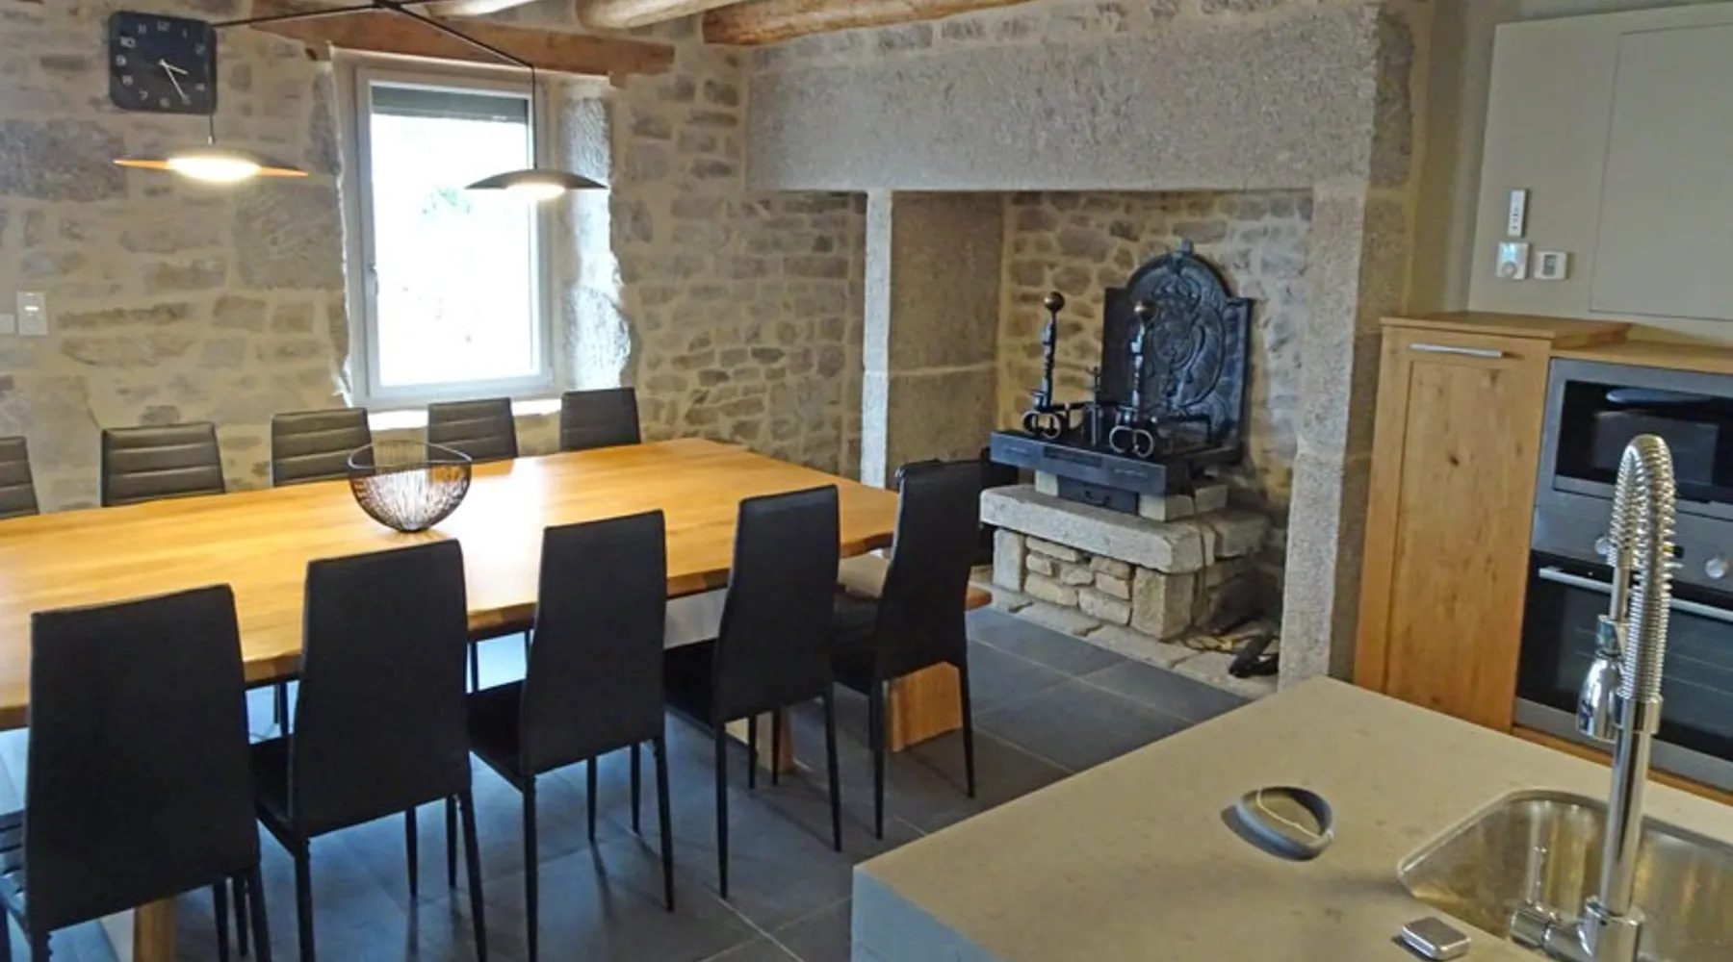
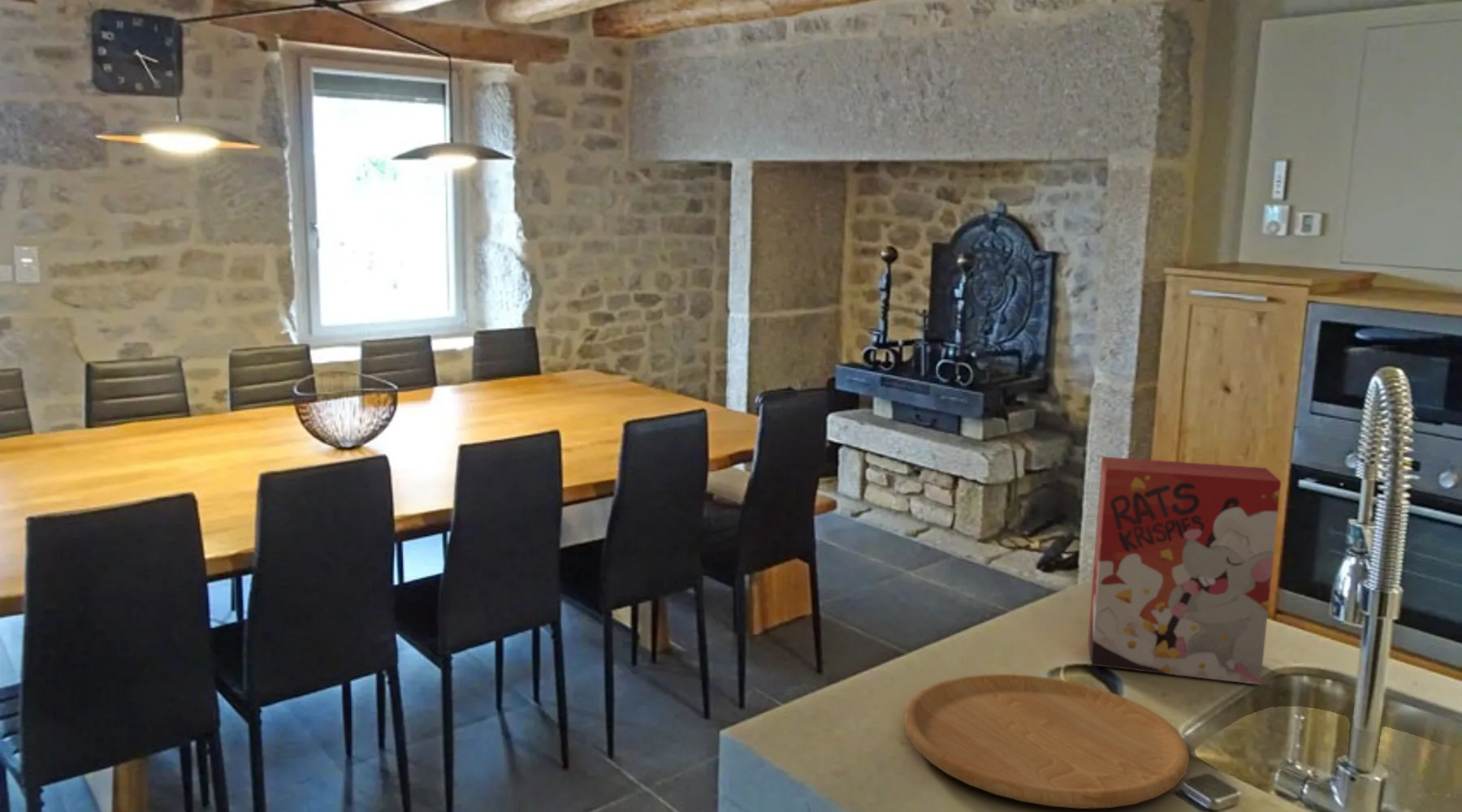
+ cereal box [1087,456,1282,685]
+ cutting board [903,673,1190,810]
